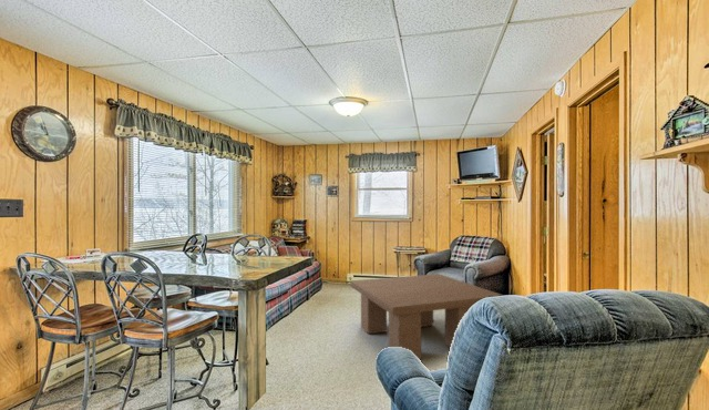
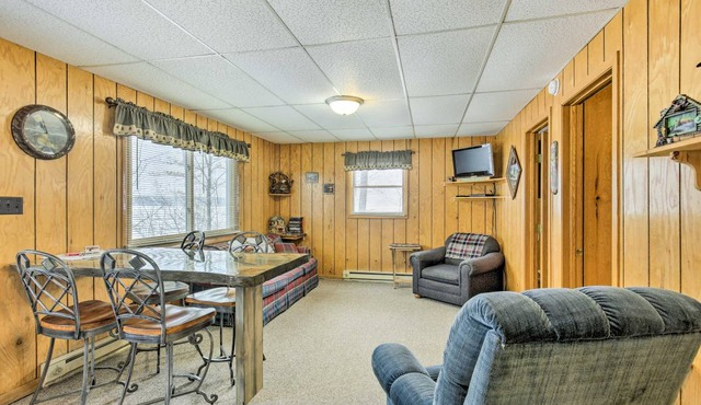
- coffee table [349,273,502,360]
